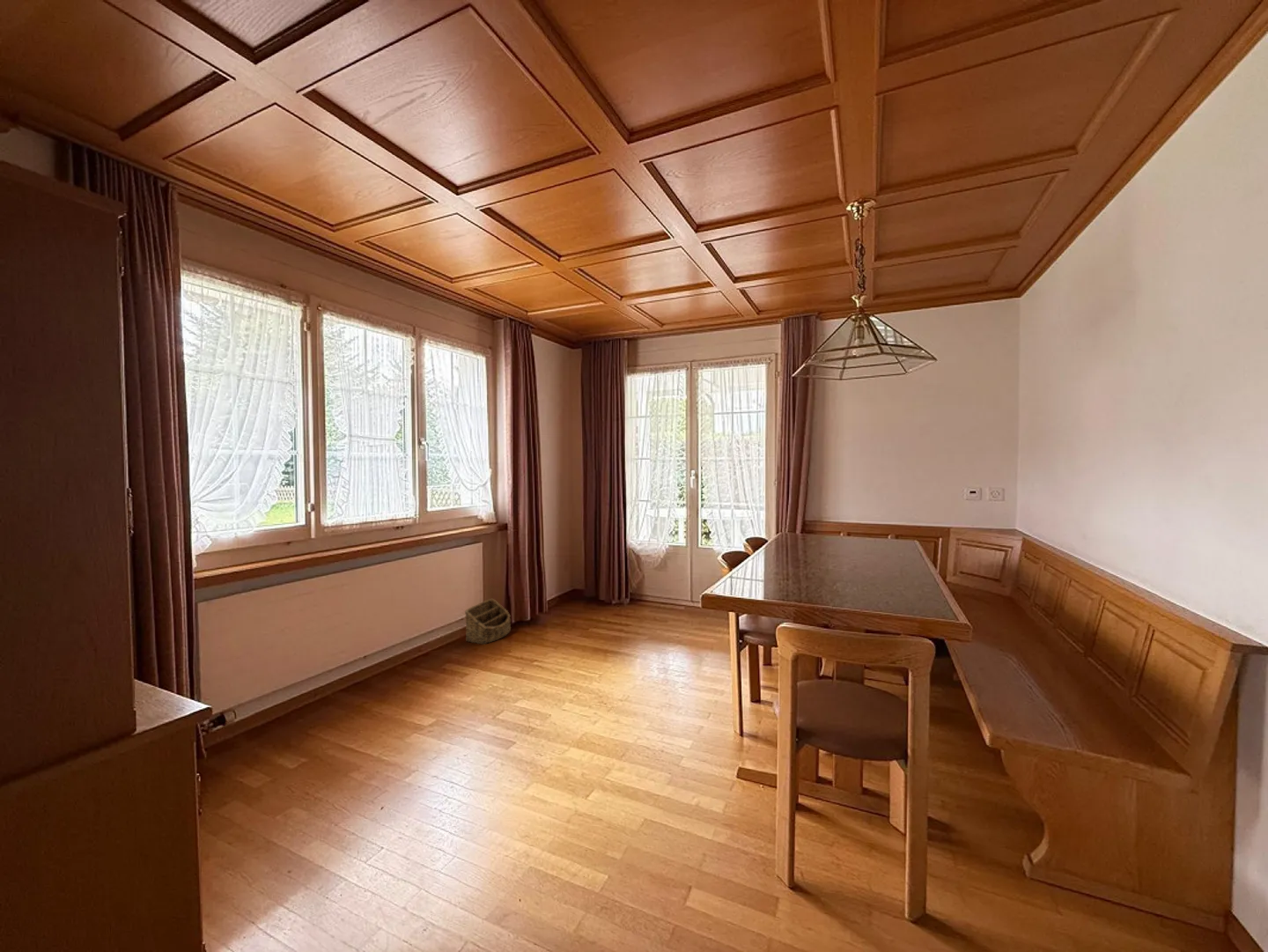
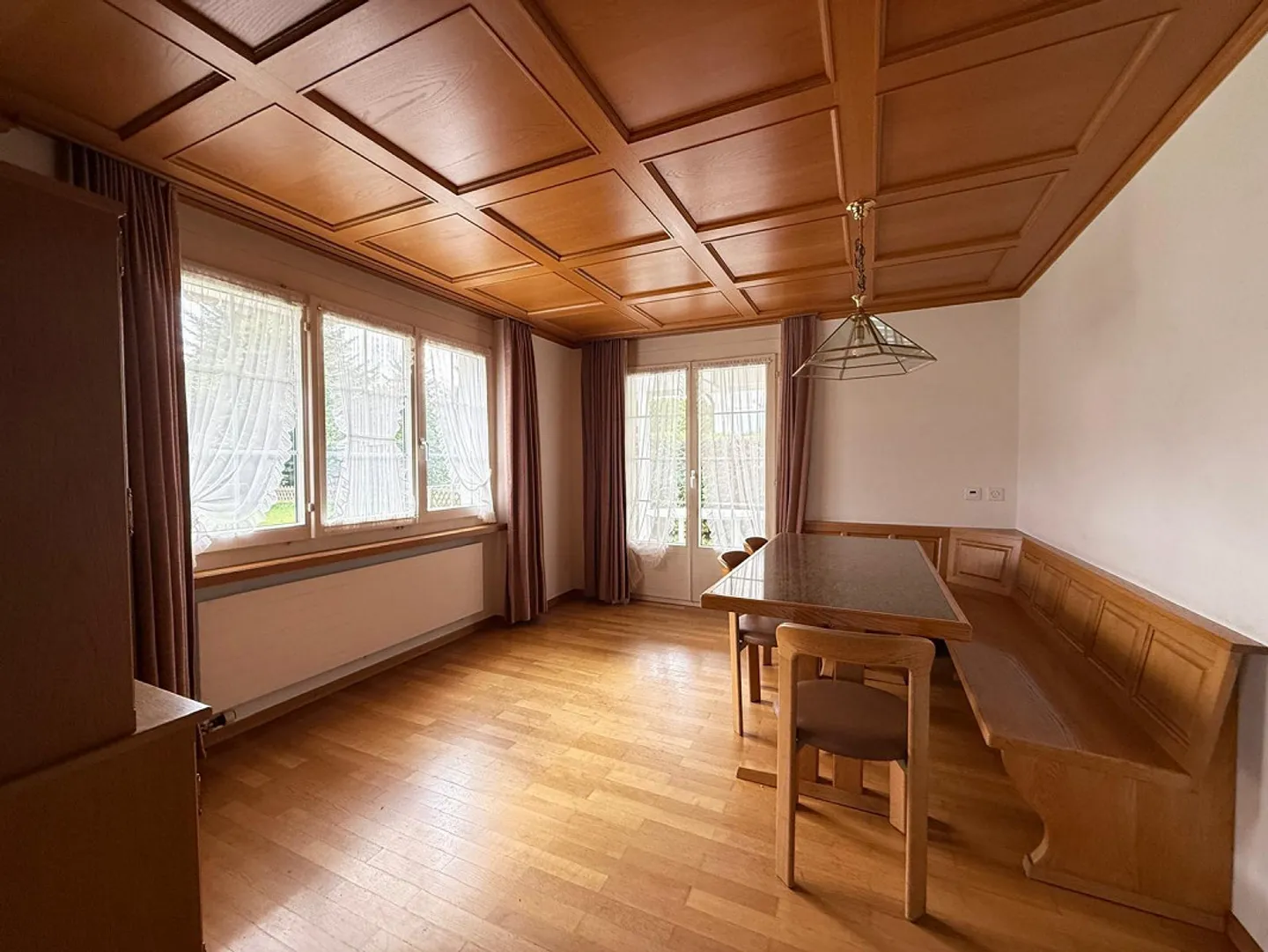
- basket [464,598,512,645]
